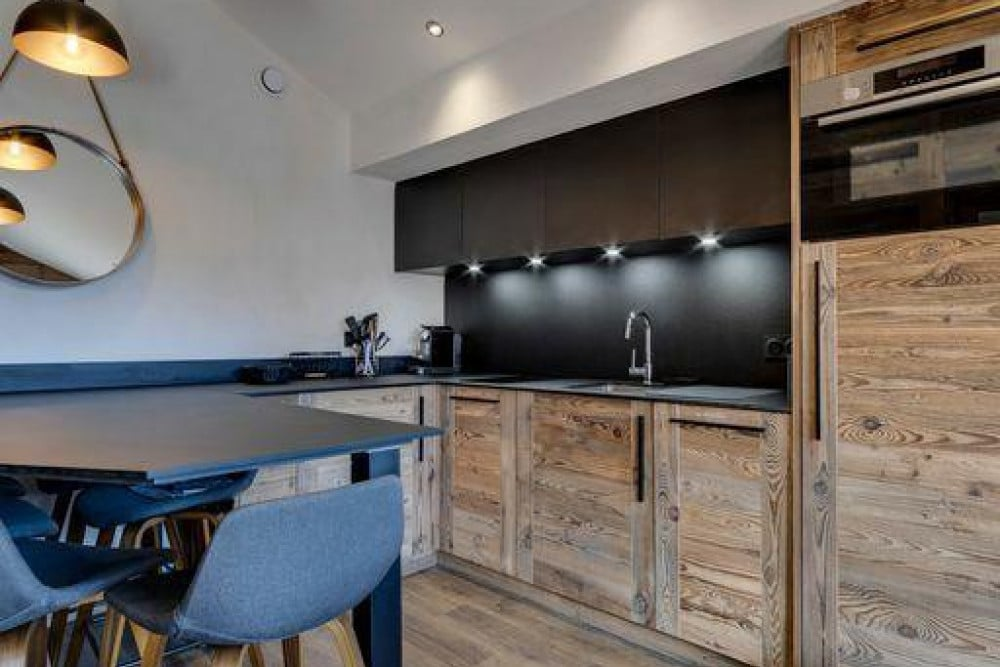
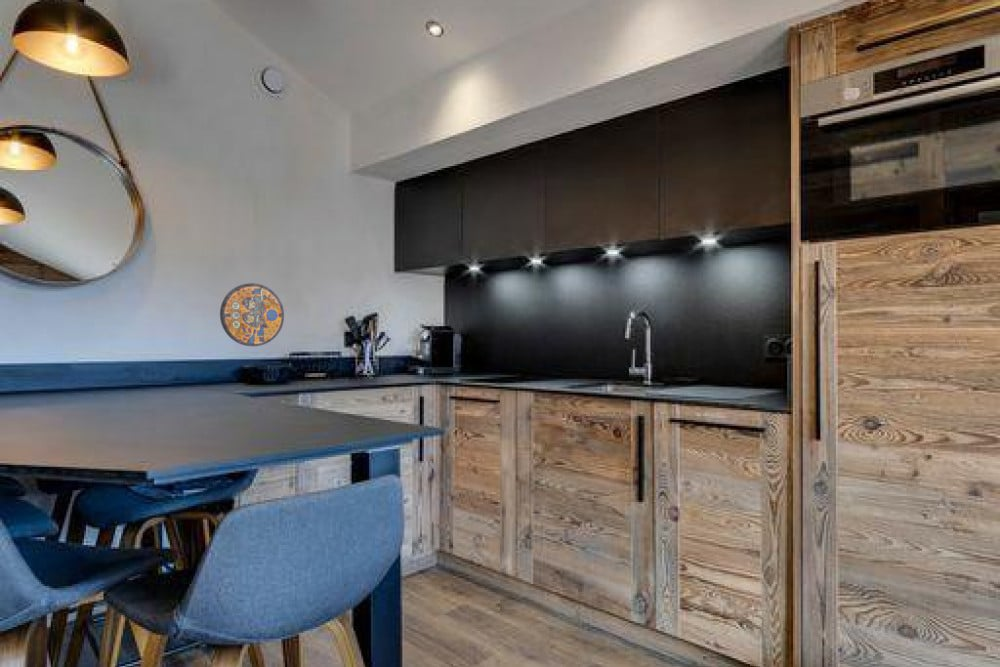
+ manhole cover [219,282,285,347]
